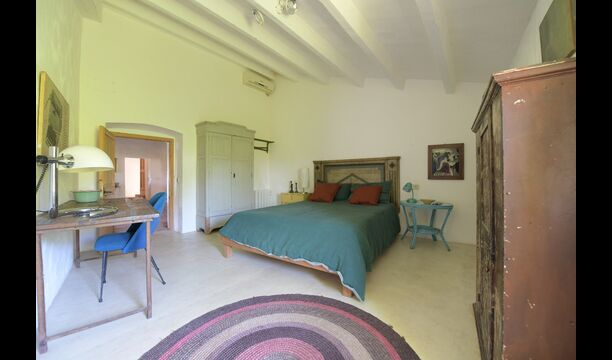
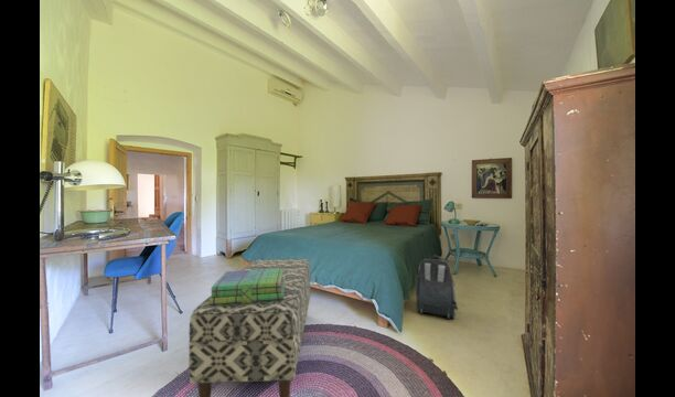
+ bench [188,258,311,397]
+ backpack [415,255,459,320]
+ stack of books [208,268,285,307]
